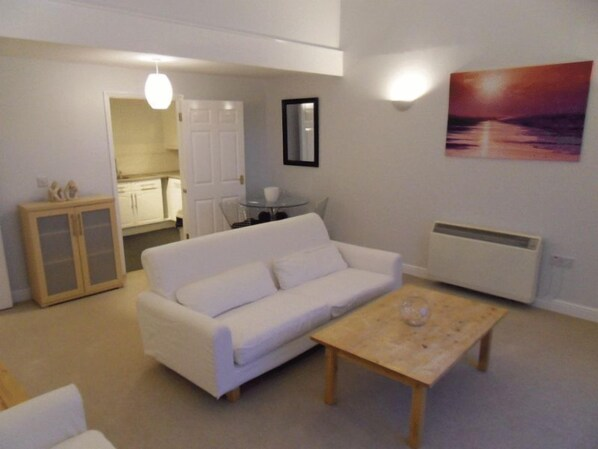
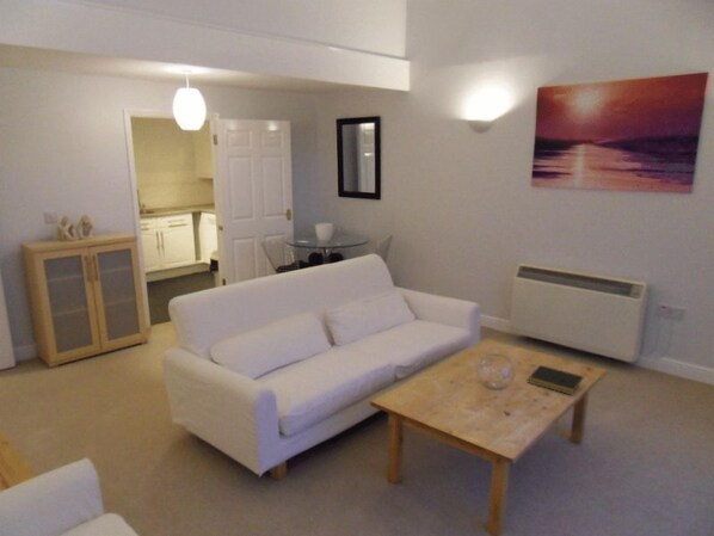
+ notepad [527,364,585,396]
